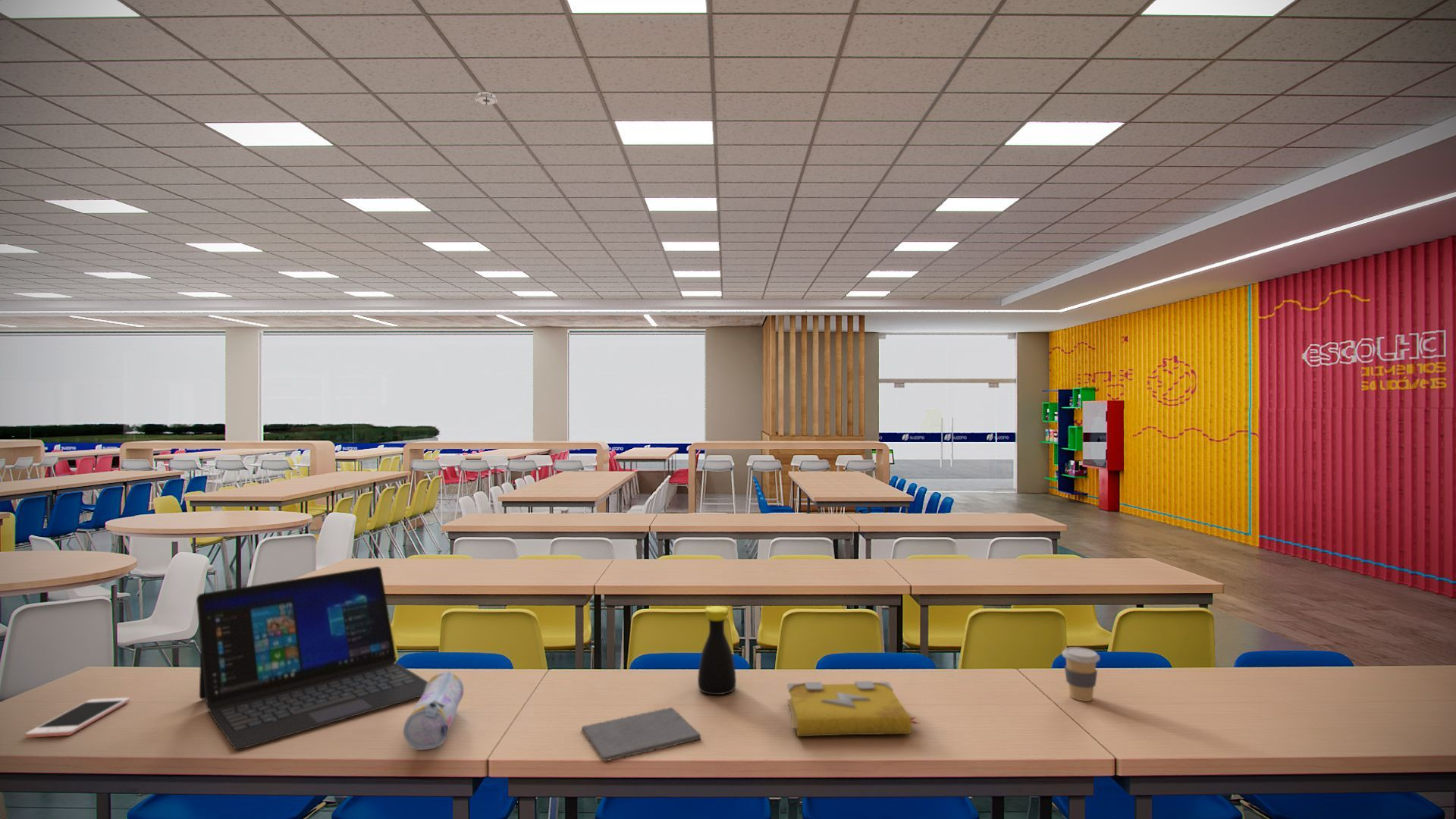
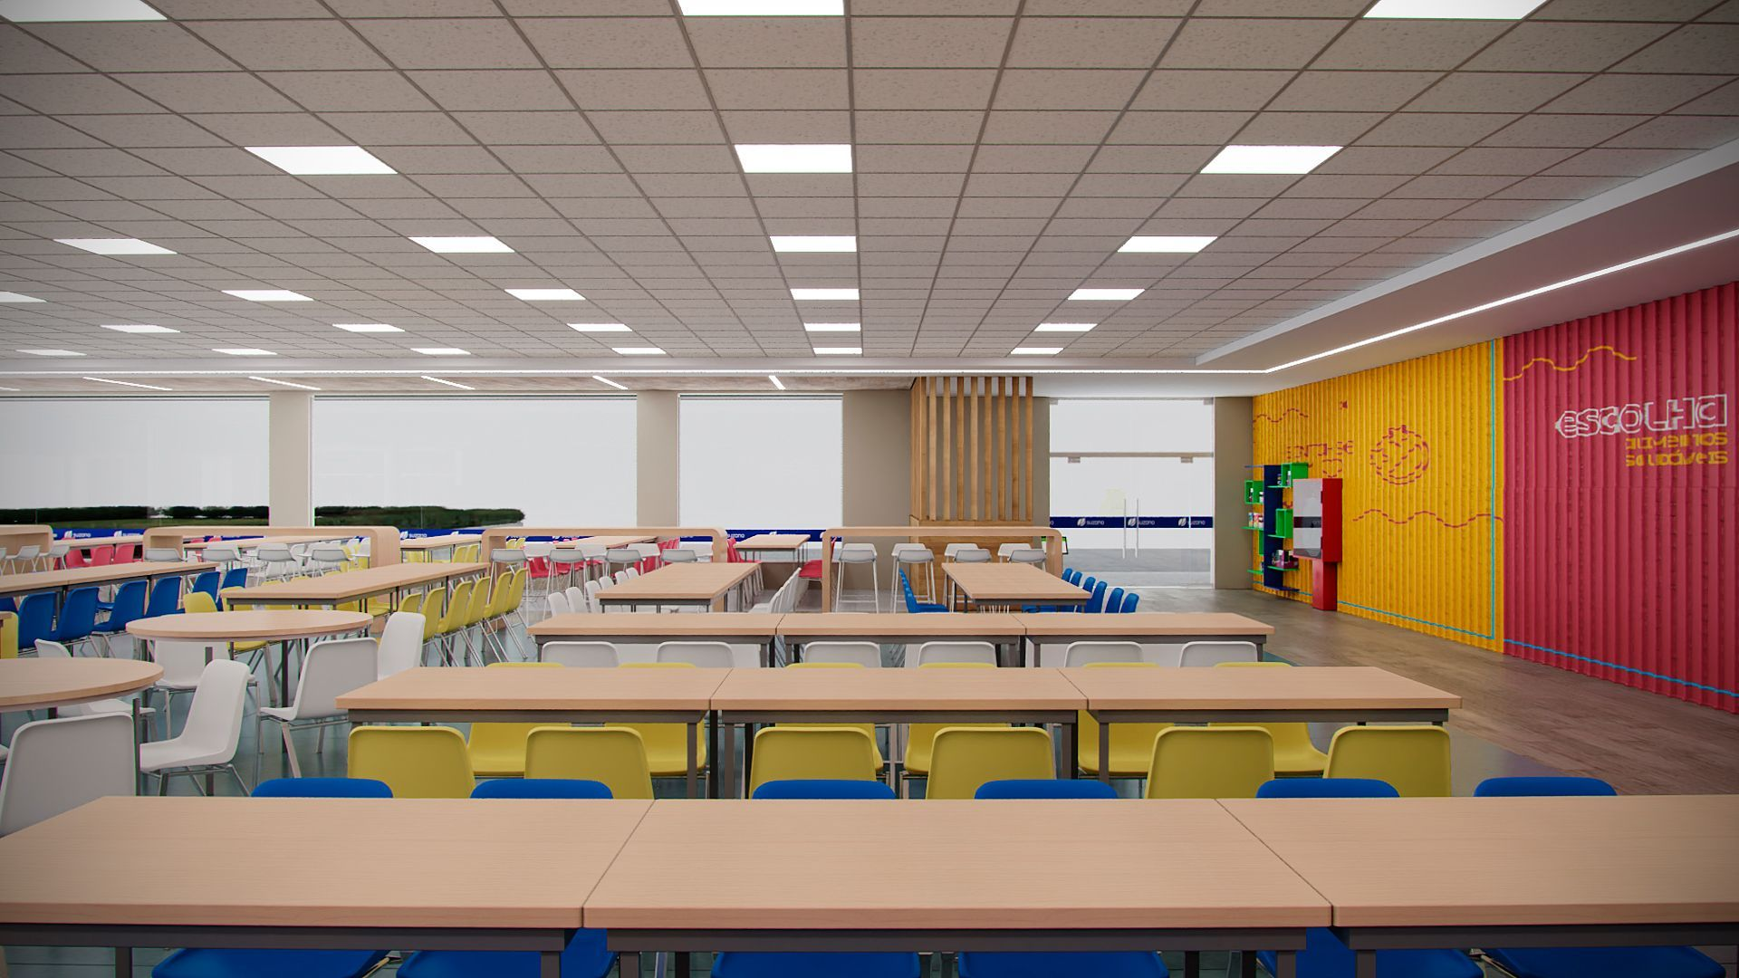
- notepad [581,707,701,762]
- cell phone [24,697,130,739]
- smoke detector [474,91,498,105]
- bottle [697,605,737,695]
- coffee cup [1062,646,1100,702]
- pencil case [403,671,464,751]
- laptop [196,566,428,750]
- spell book [786,680,921,737]
